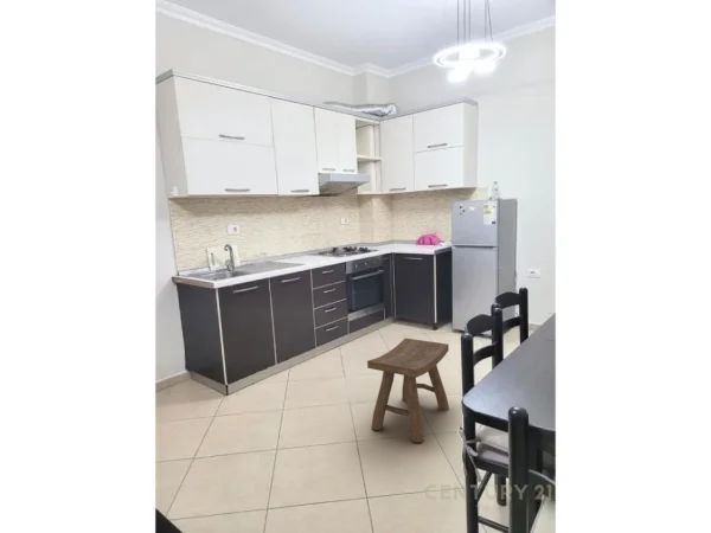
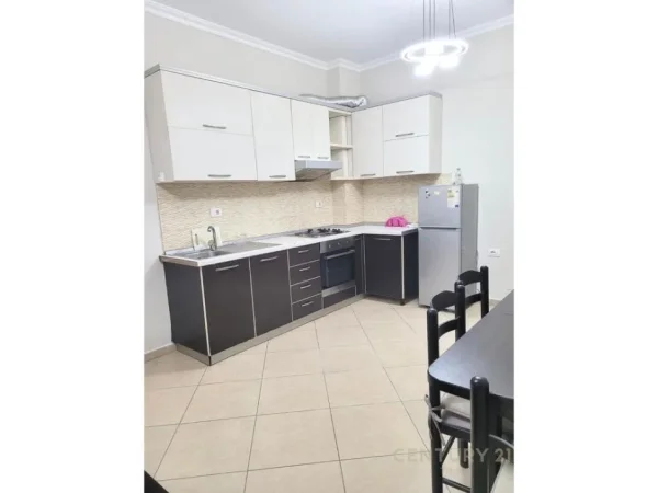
- stool [366,338,450,443]
